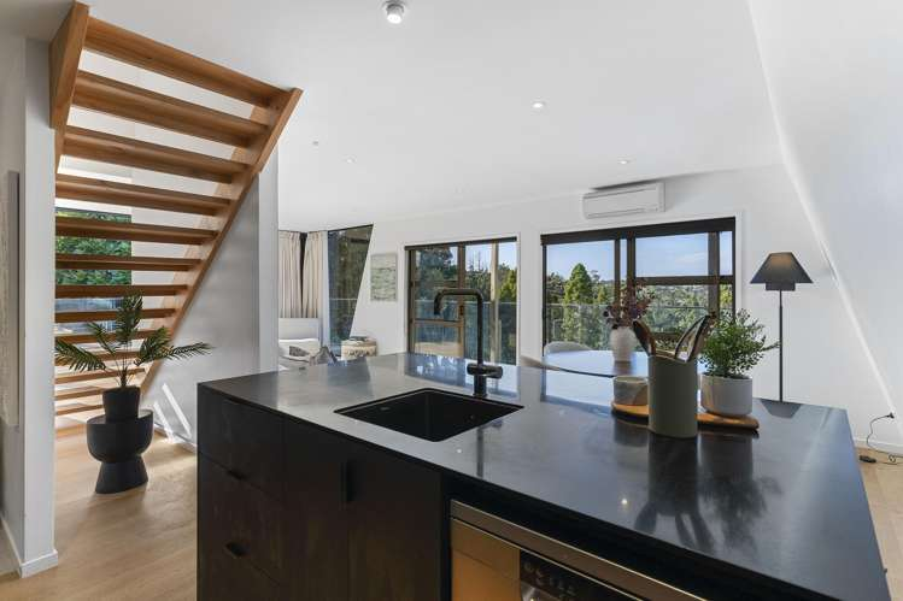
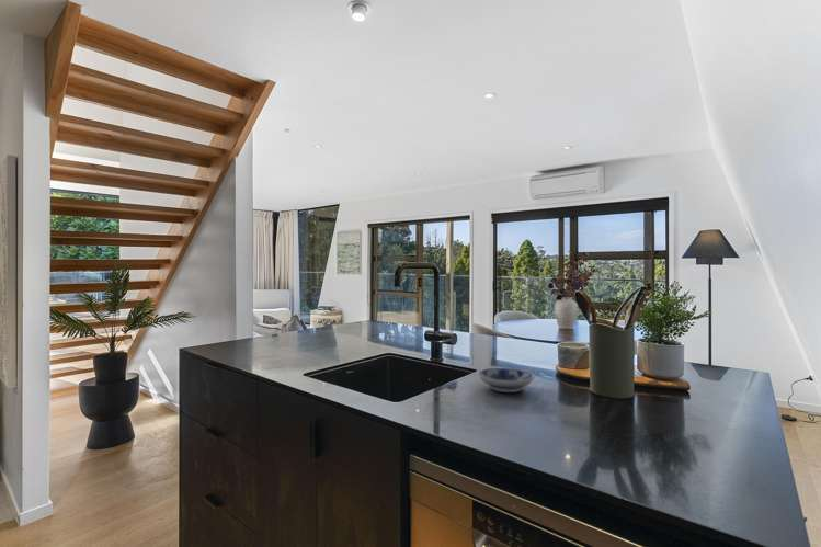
+ bowl [477,367,536,394]
